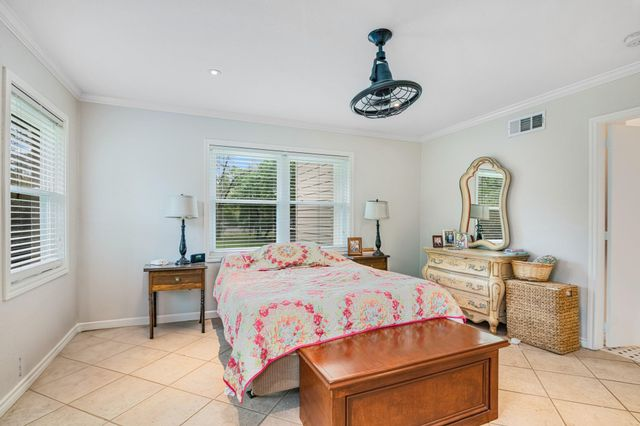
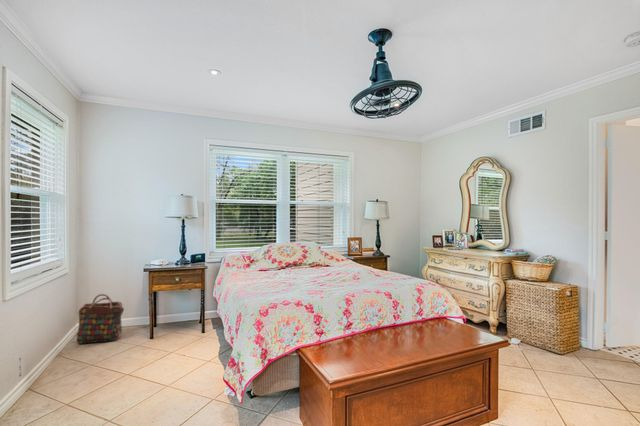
+ backpack [76,293,125,345]
